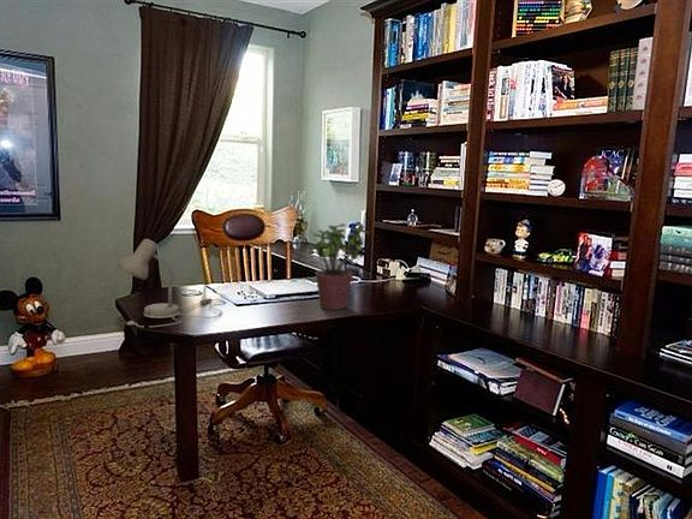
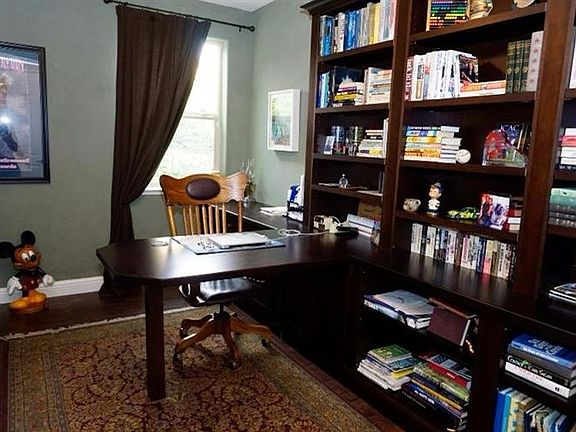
- potted plant [314,220,370,311]
- desk lamp [117,238,227,328]
